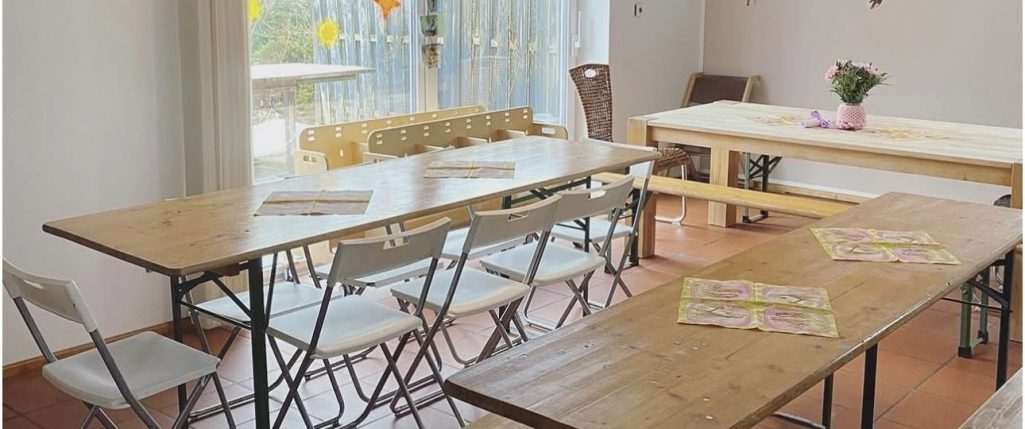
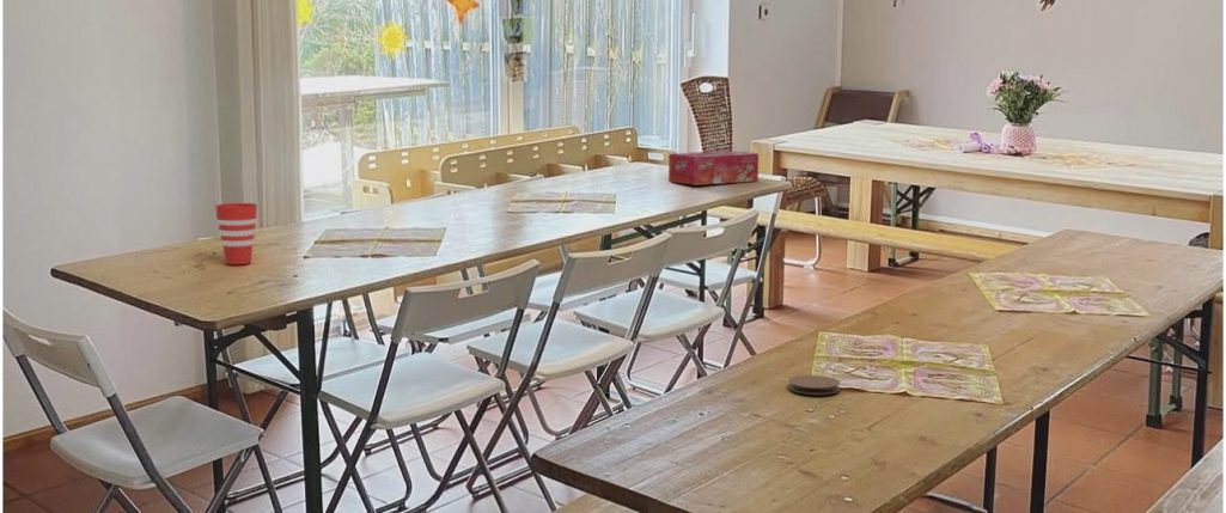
+ tissue box [667,149,760,187]
+ cup [214,202,258,265]
+ coaster [787,374,841,396]
